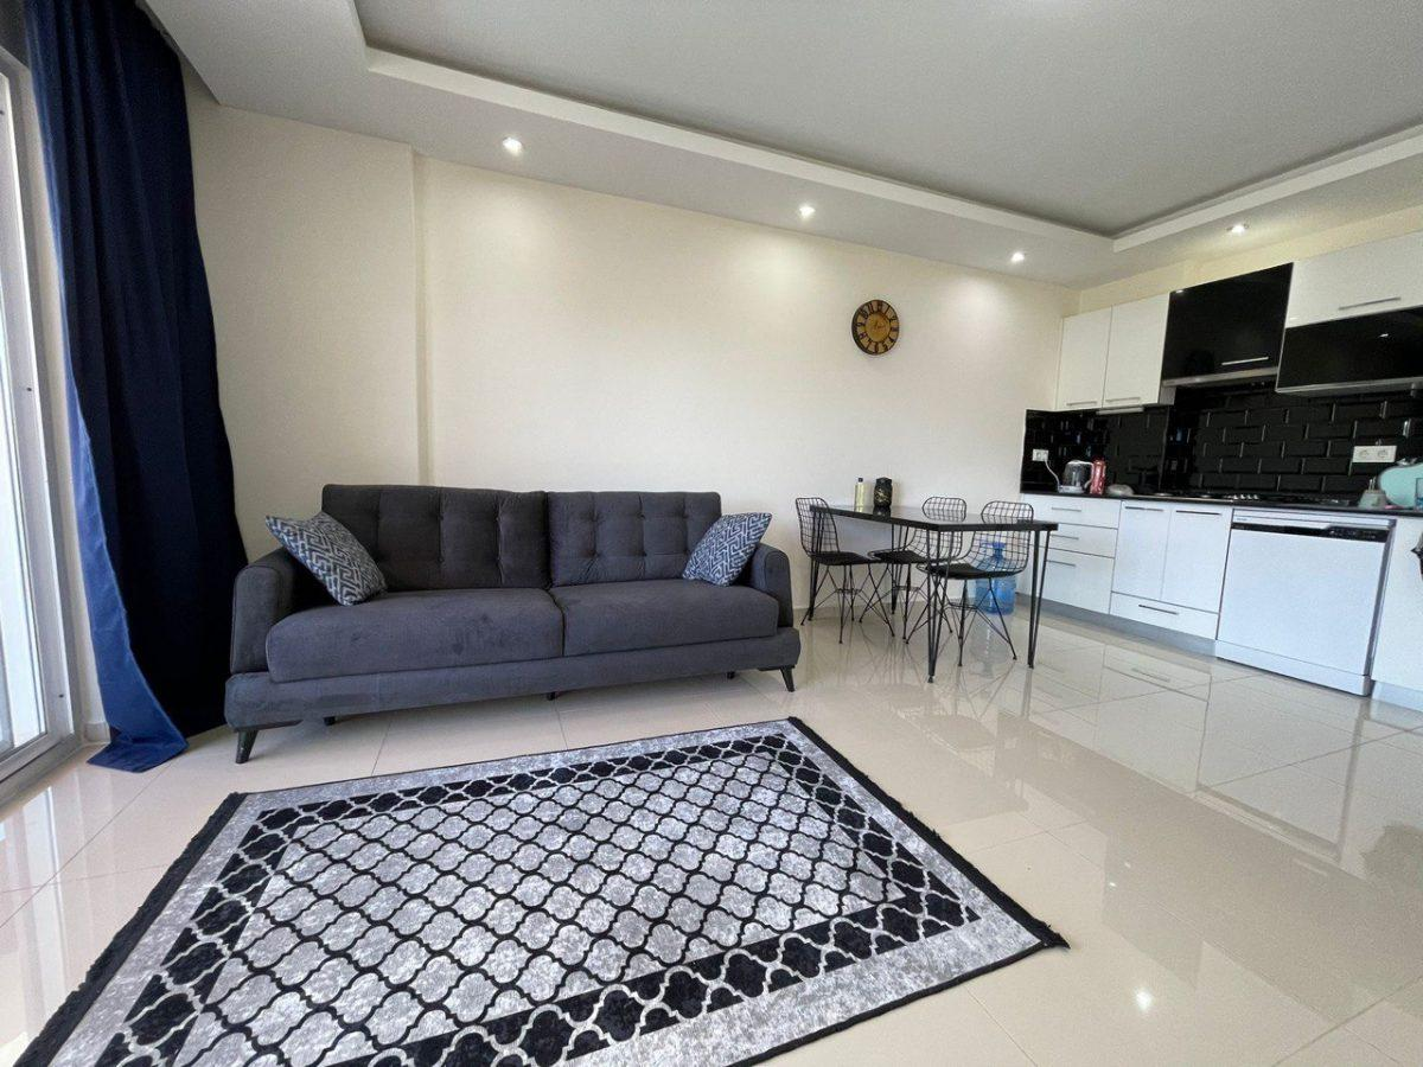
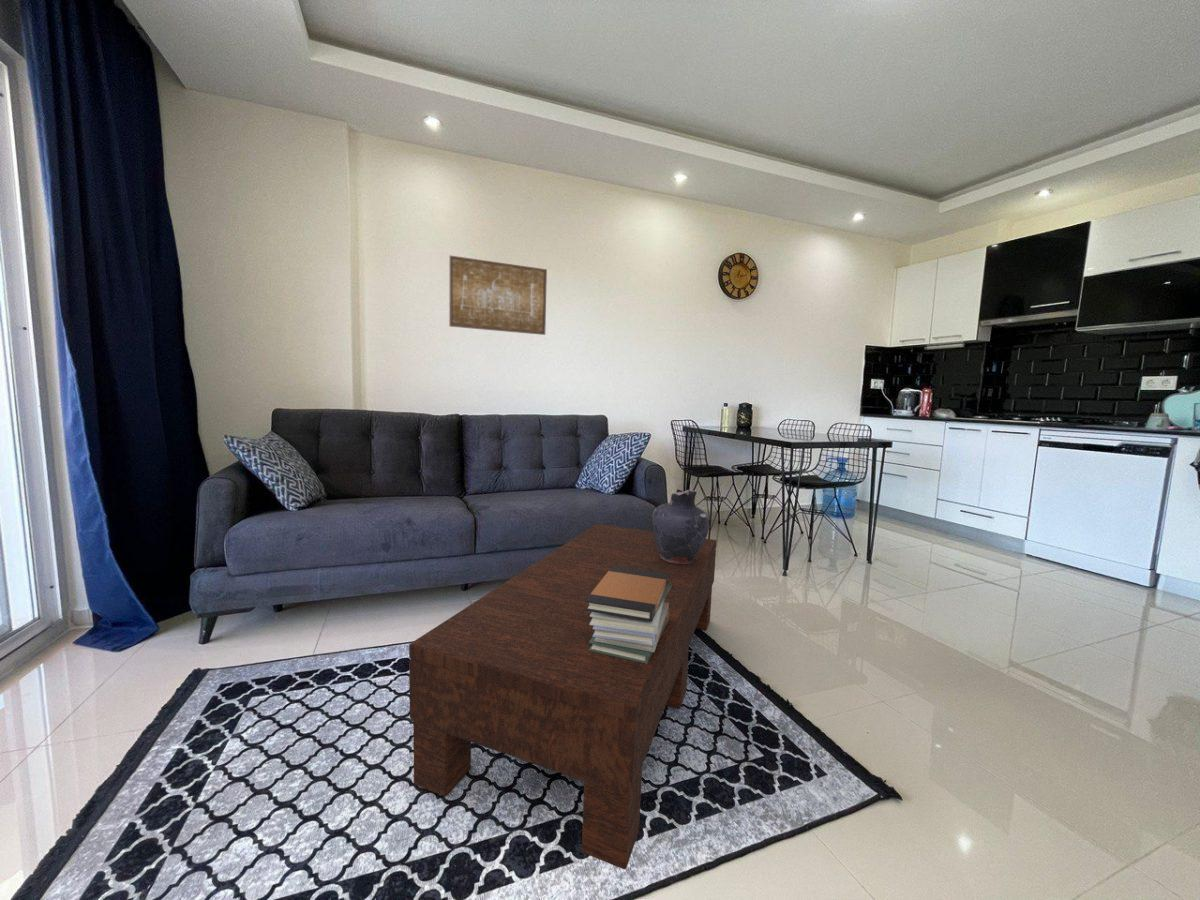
+ vase [651,488,710,564]
+ wall art [448,255,548,336]
+ coffee table [408,523,718,870]
+ book stack [585,565,672,664]
